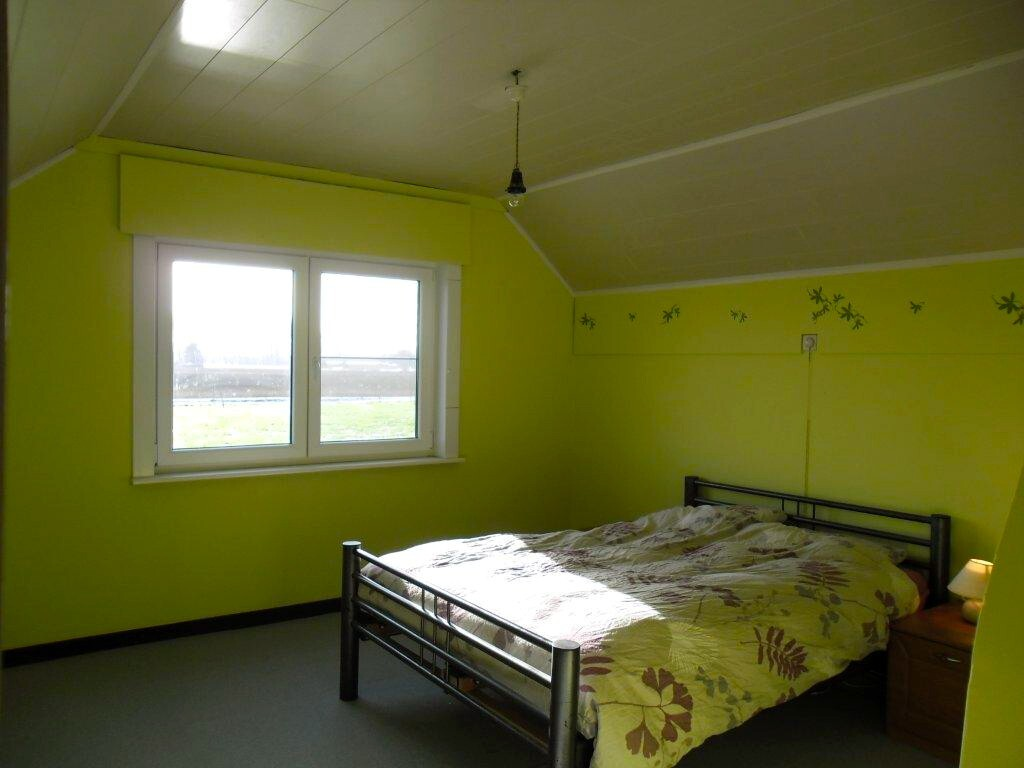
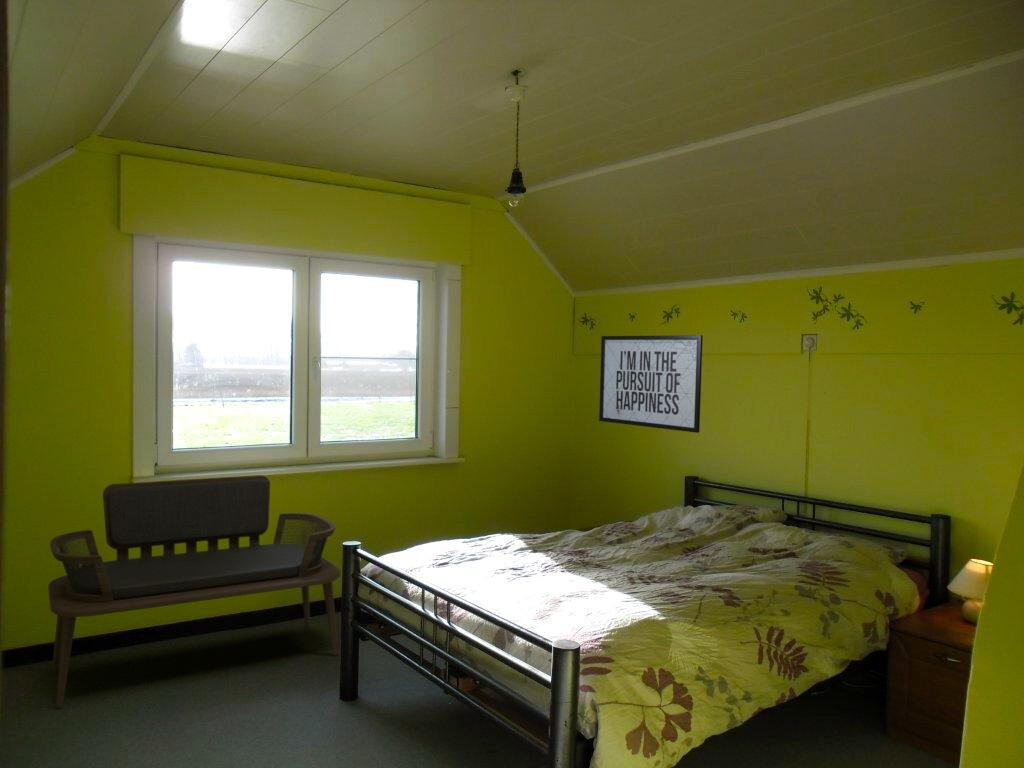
+ bench [47,474,341,709]
+ mirror [598,334,704,434]
